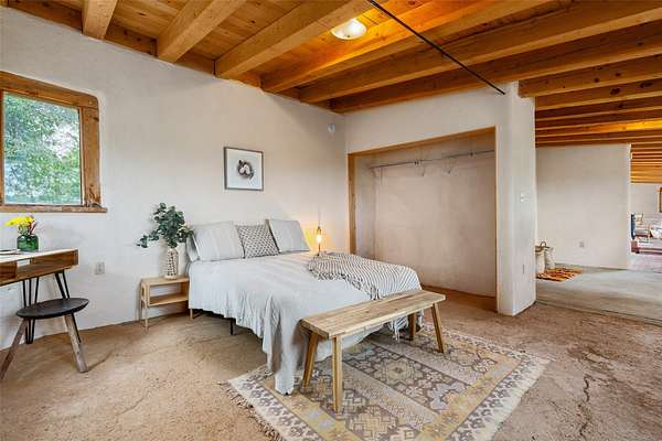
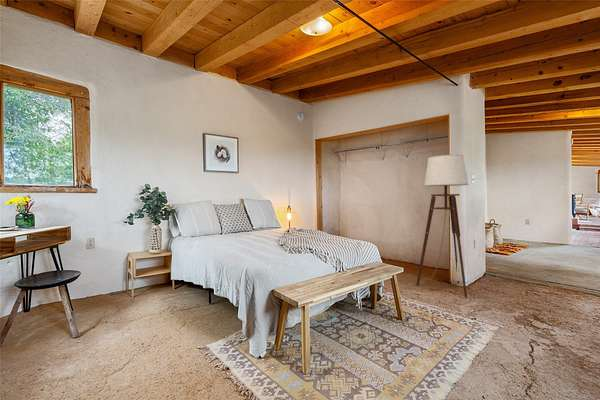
+ floor lamp [415,154,470,299]
